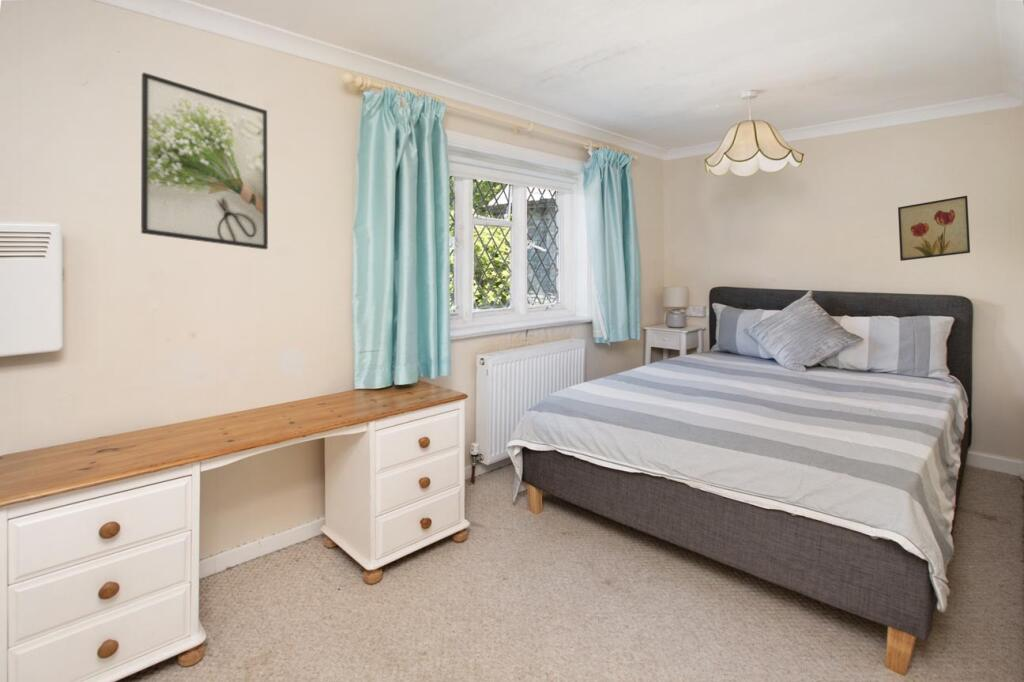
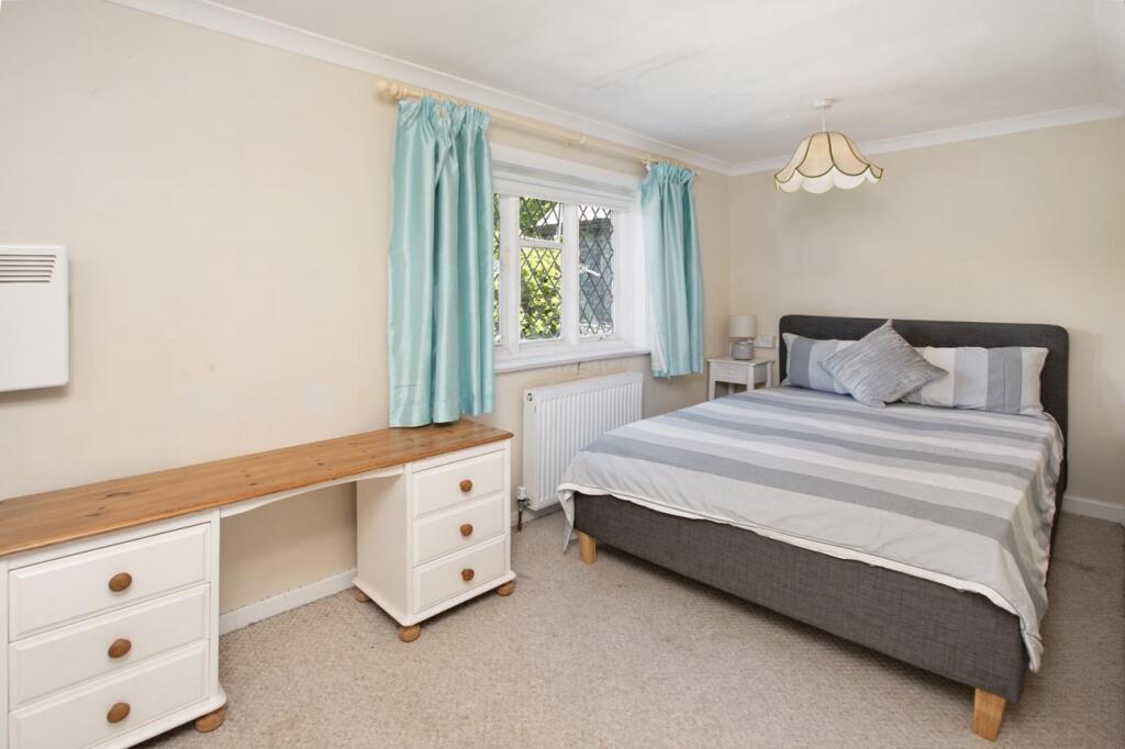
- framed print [140,71,269,251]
- wall art [897,195,971,262]
